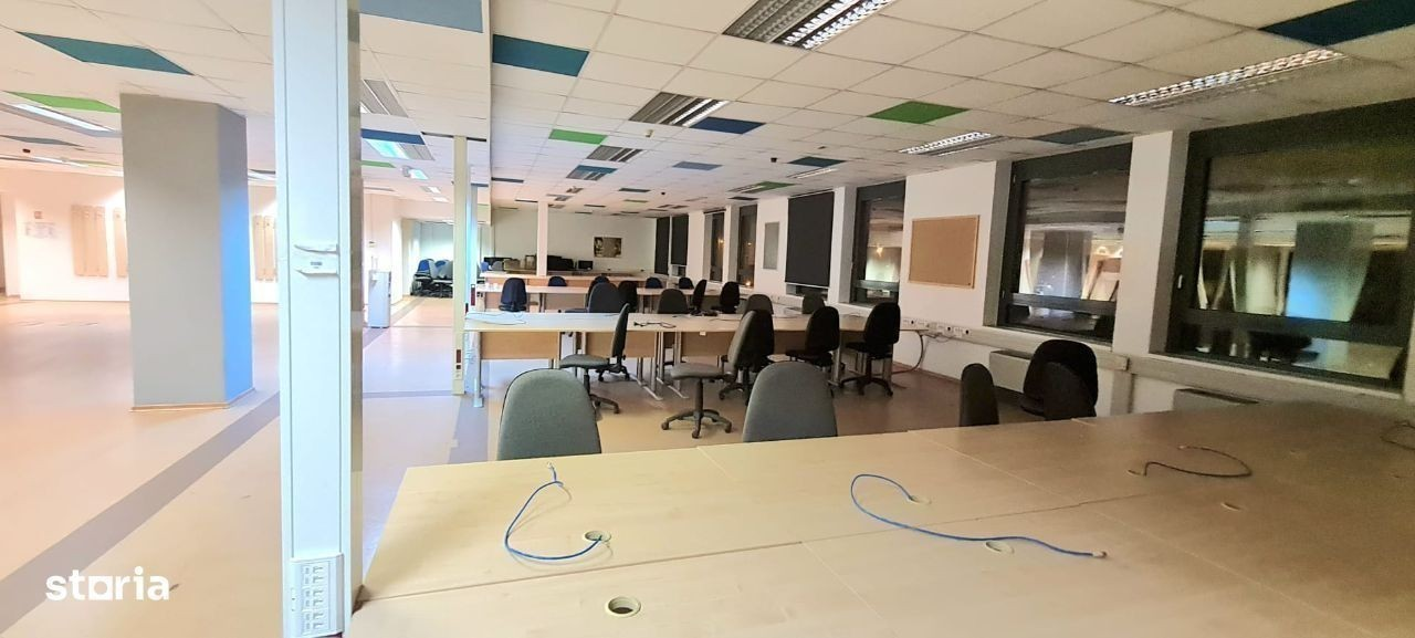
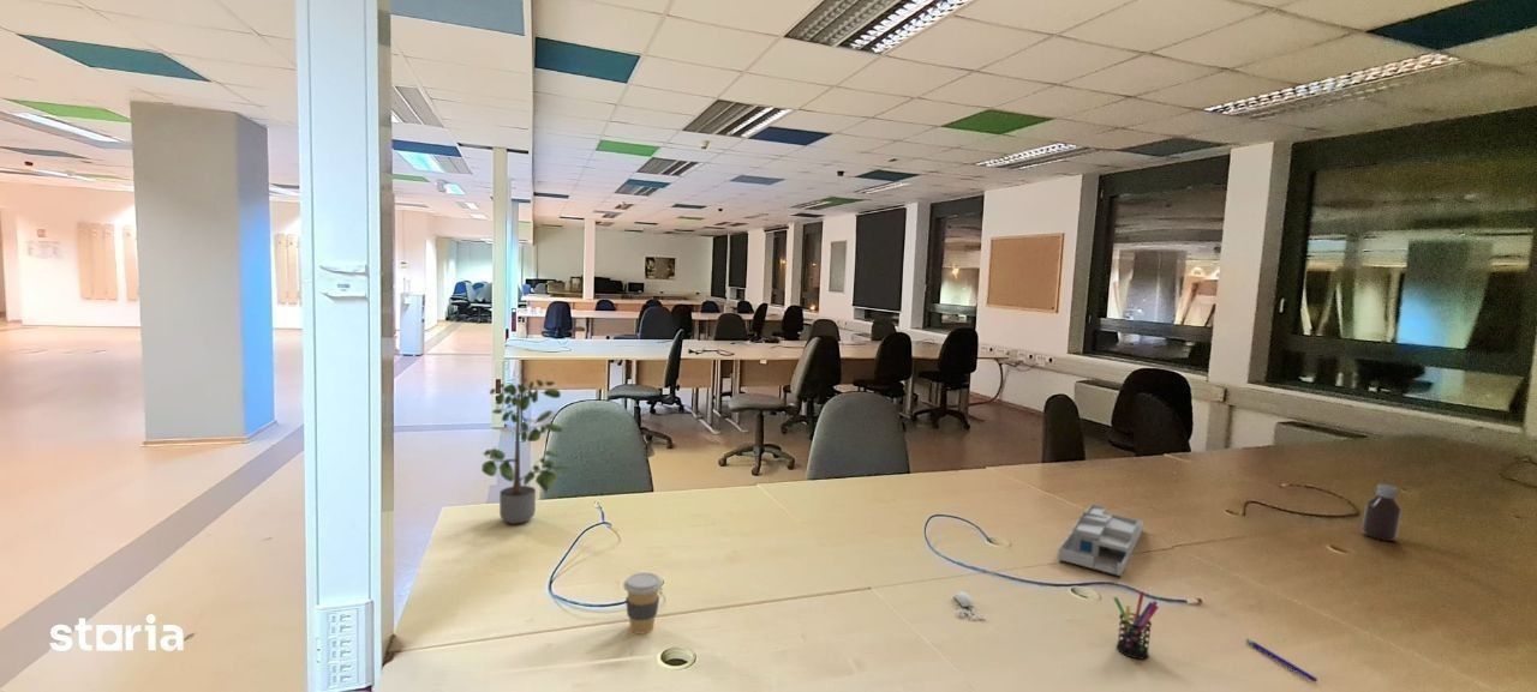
+ desk organizer [1057,504,1144,577]
+ computer mouse [953,590,987,621]
+ coffee cup [622,572,664,636]
+ pen [1245,638,1318,684]
+ bottle [1360,482,1403,542]
+ pen holder [1113,590,1160,661]
+ potted plant [480,377,576,525]
